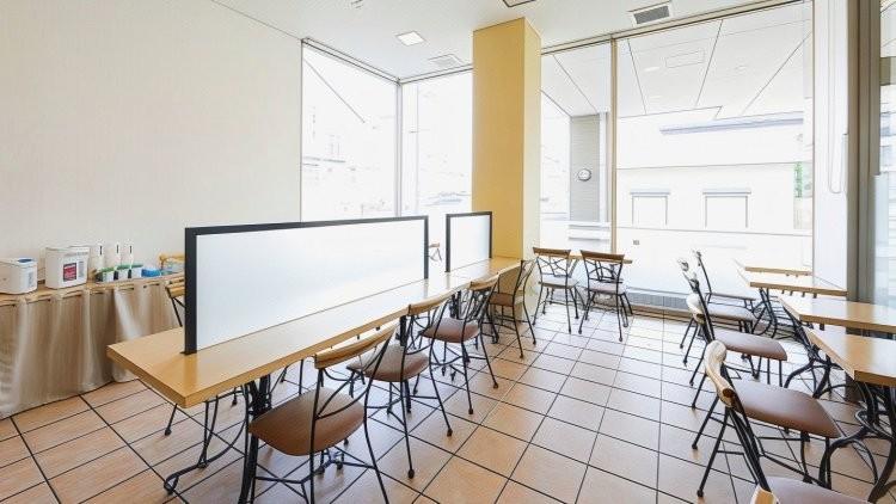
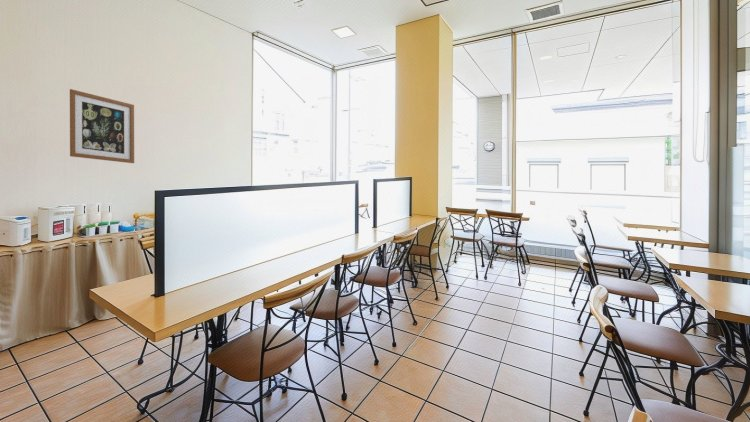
+ wall art [69,88,135,164]
